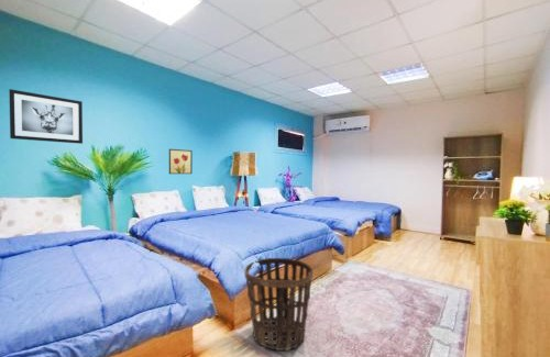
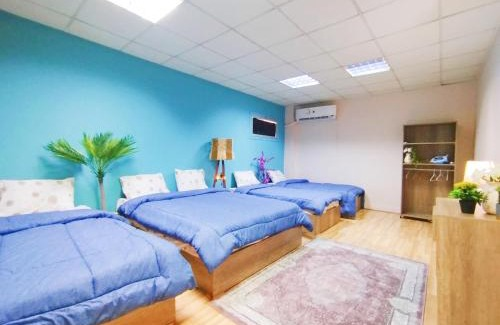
- basket [244,257,314,352]
- wall art [168,148,194,175]
- wall art [8,88,84,145]
